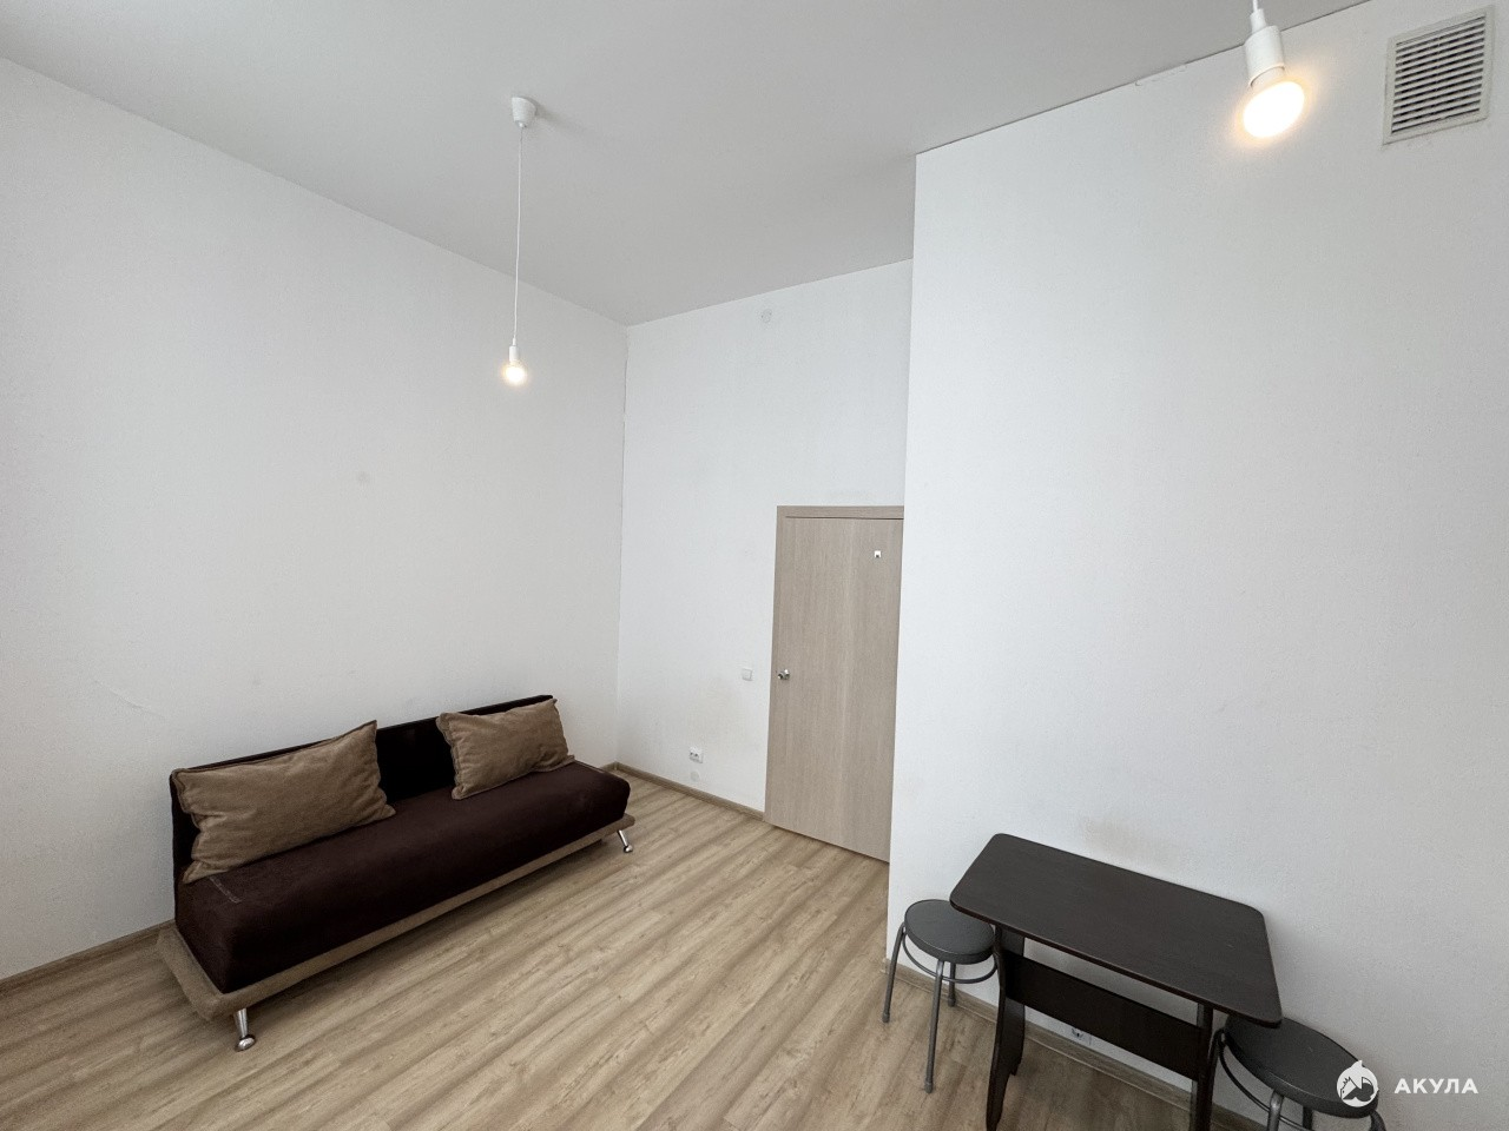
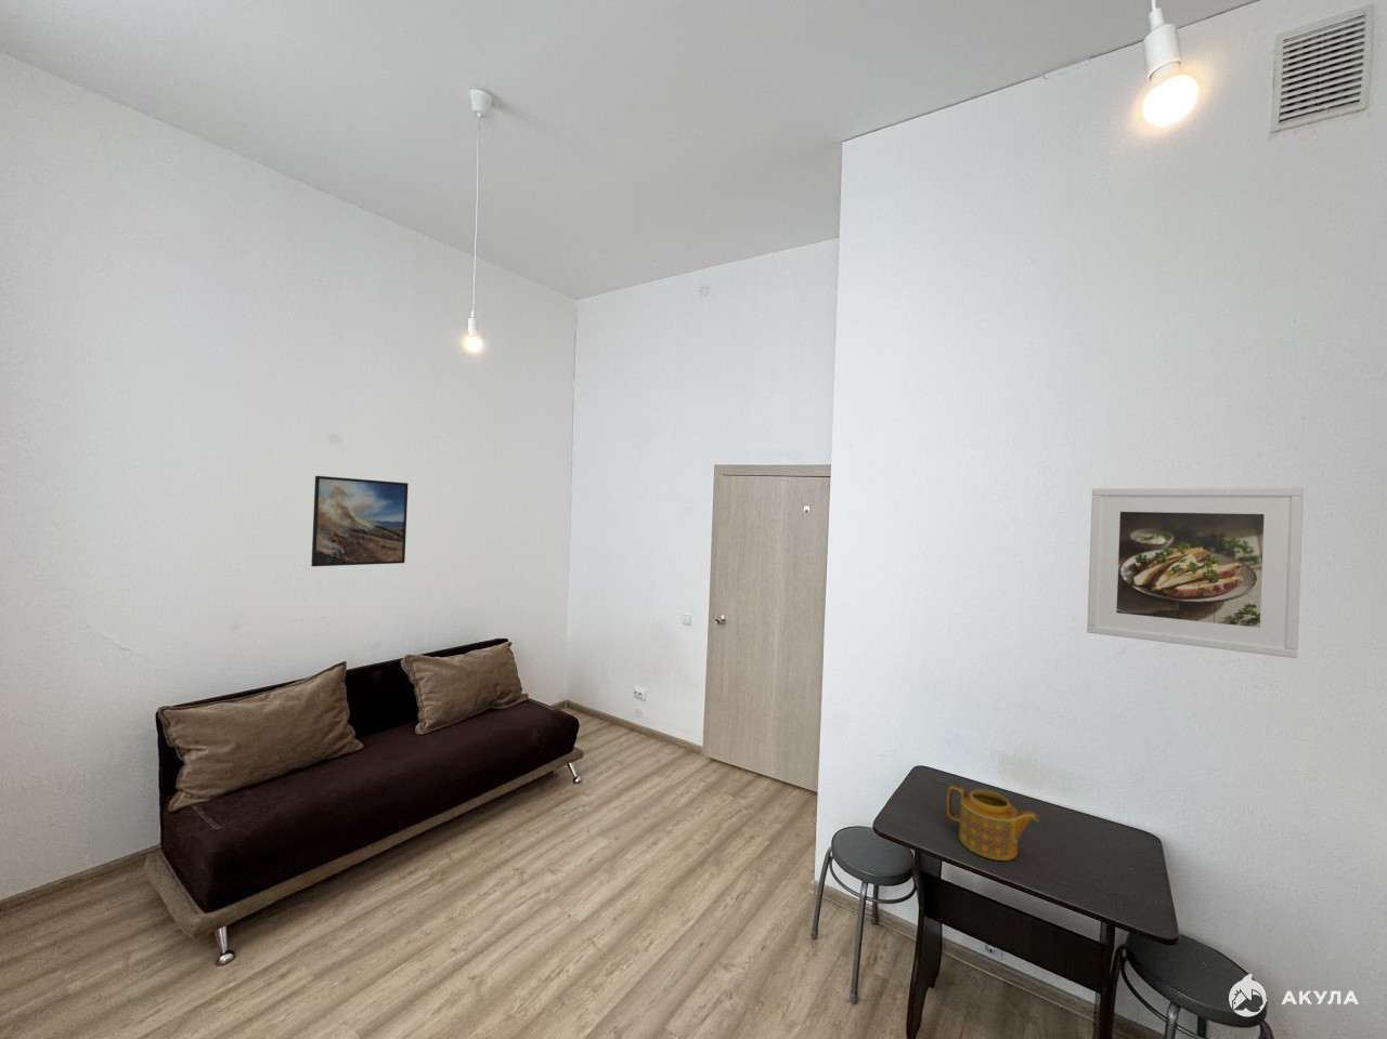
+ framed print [1086,487,1305,659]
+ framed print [310,475,410,568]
+ teapot [946,784,1041,861]
